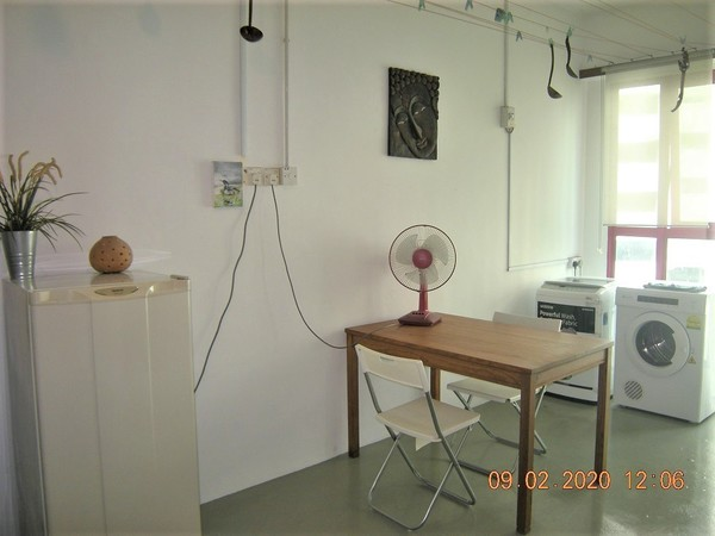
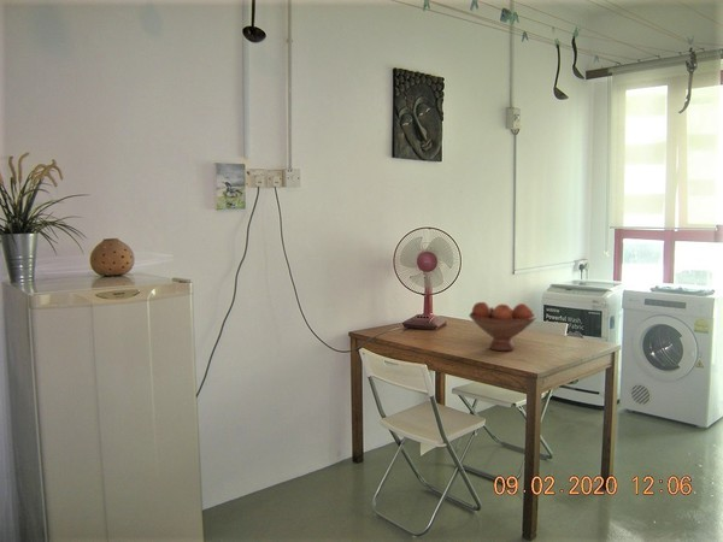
+ fruit bowl [468,301,537,352]
